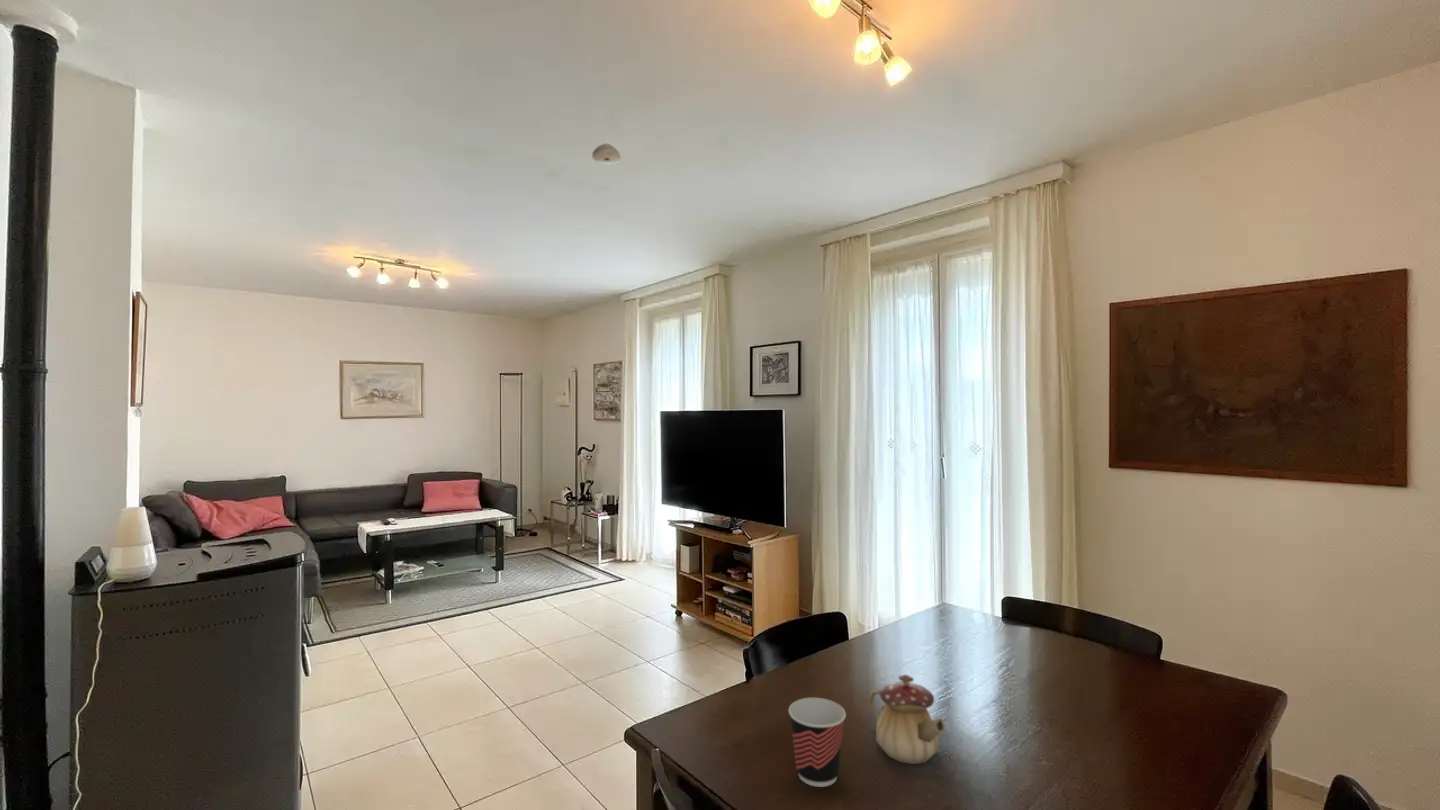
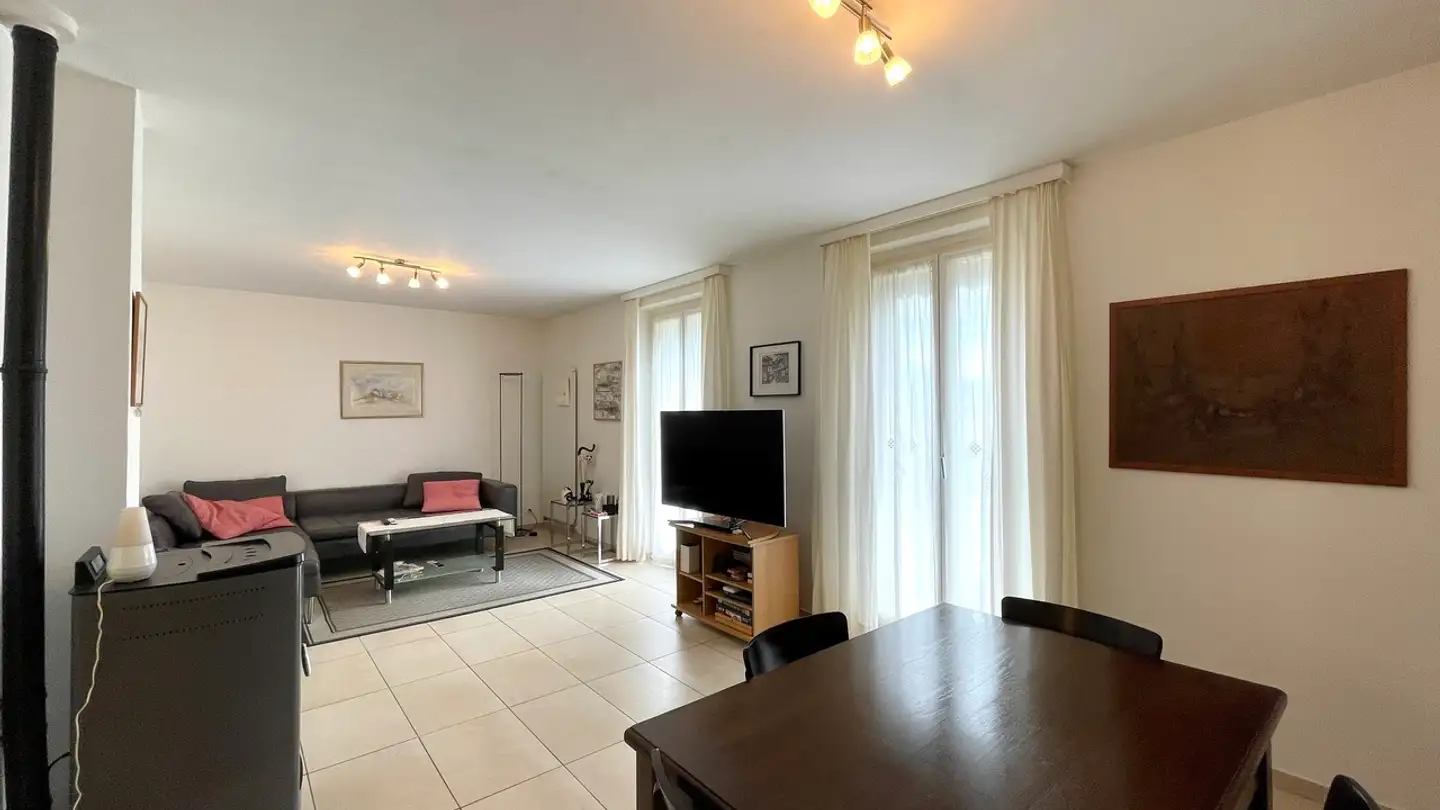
- teapot [868,674,947,765]
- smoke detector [591,143,622,165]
- cup [788,697,847,788]
